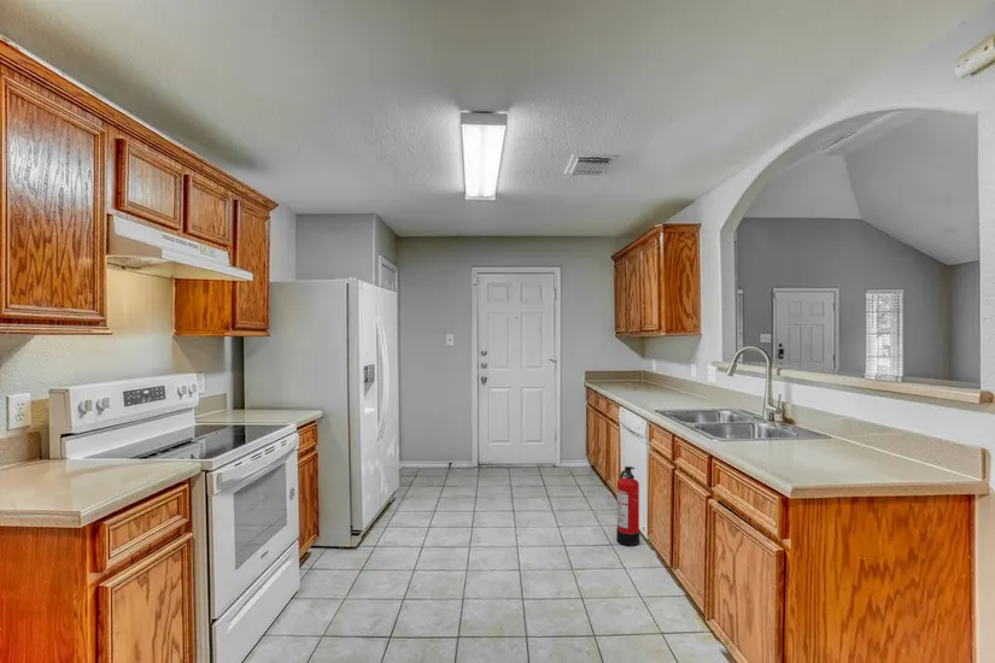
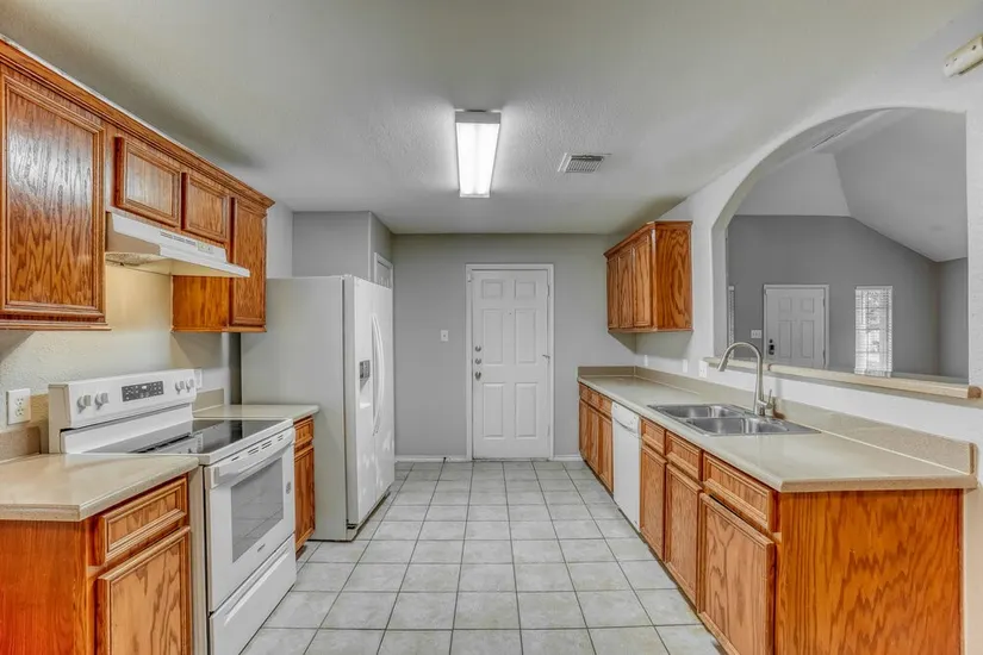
- fire extinguisher [615,465,640,547]
